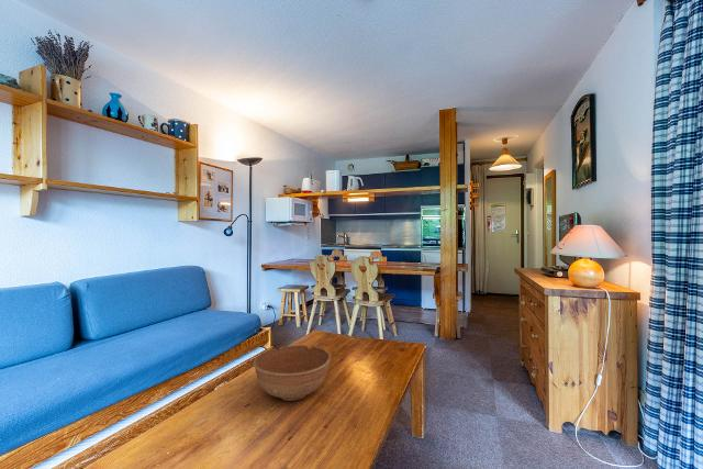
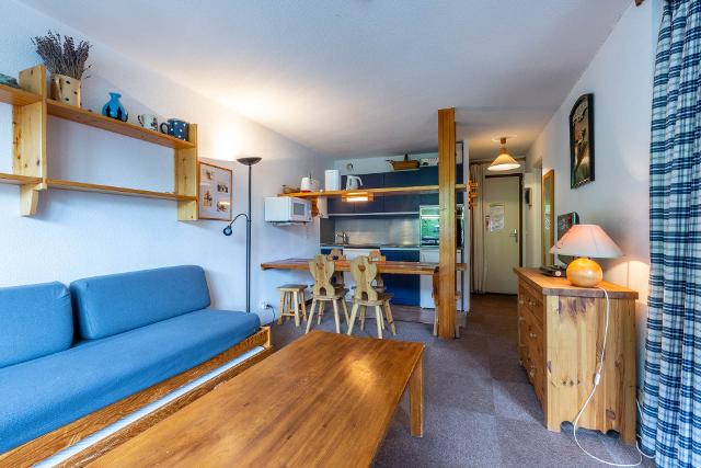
- bowl [253,344,332,402]
